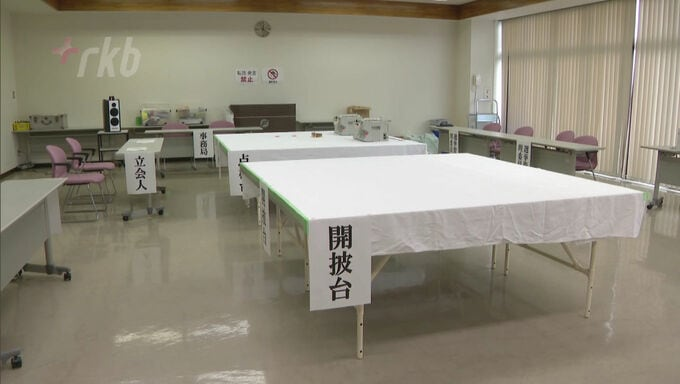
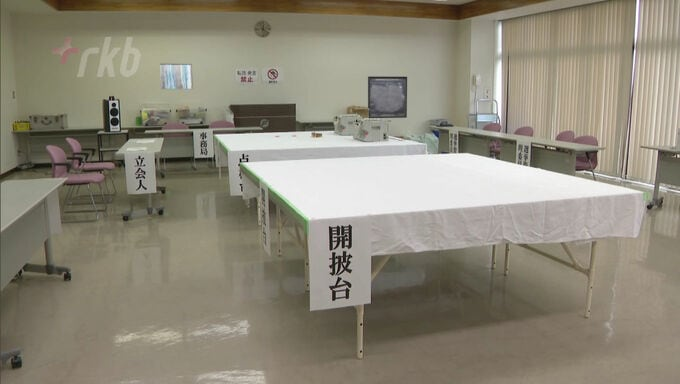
+ wall art [158,62,194,90]
+ wall art [367,75,408,119]
